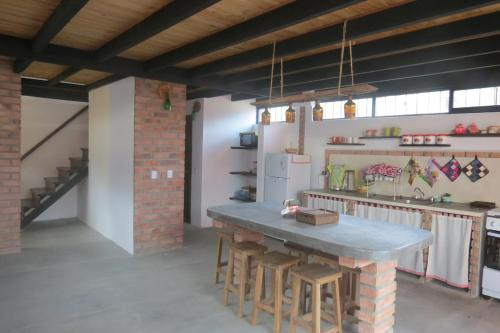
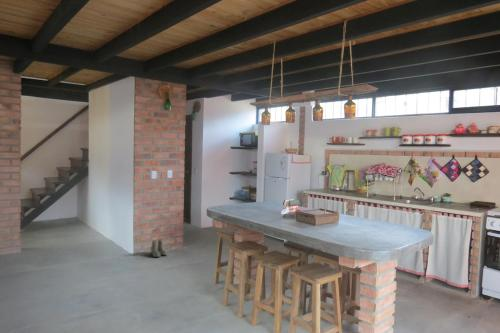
+ boots [150,238,168,258]
